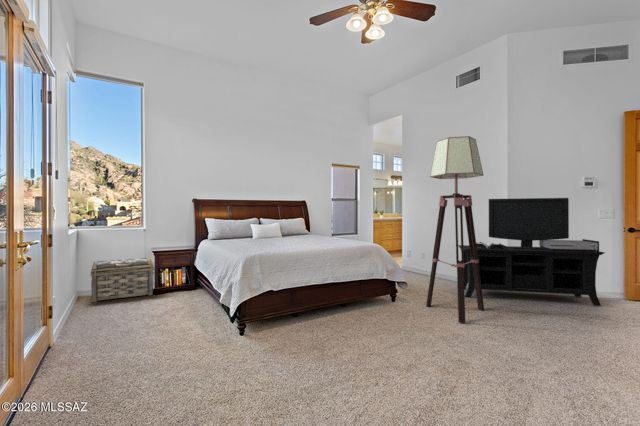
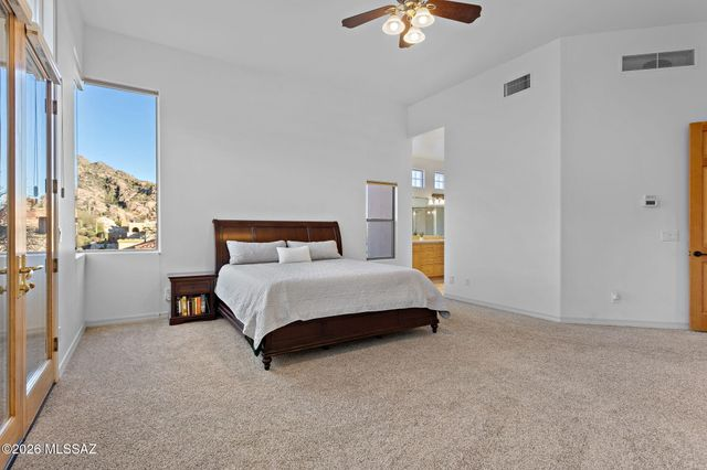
- media console [458,197,606,307]
- floor lamp [425,135,485,324]
- basket [89,256,156,303]
